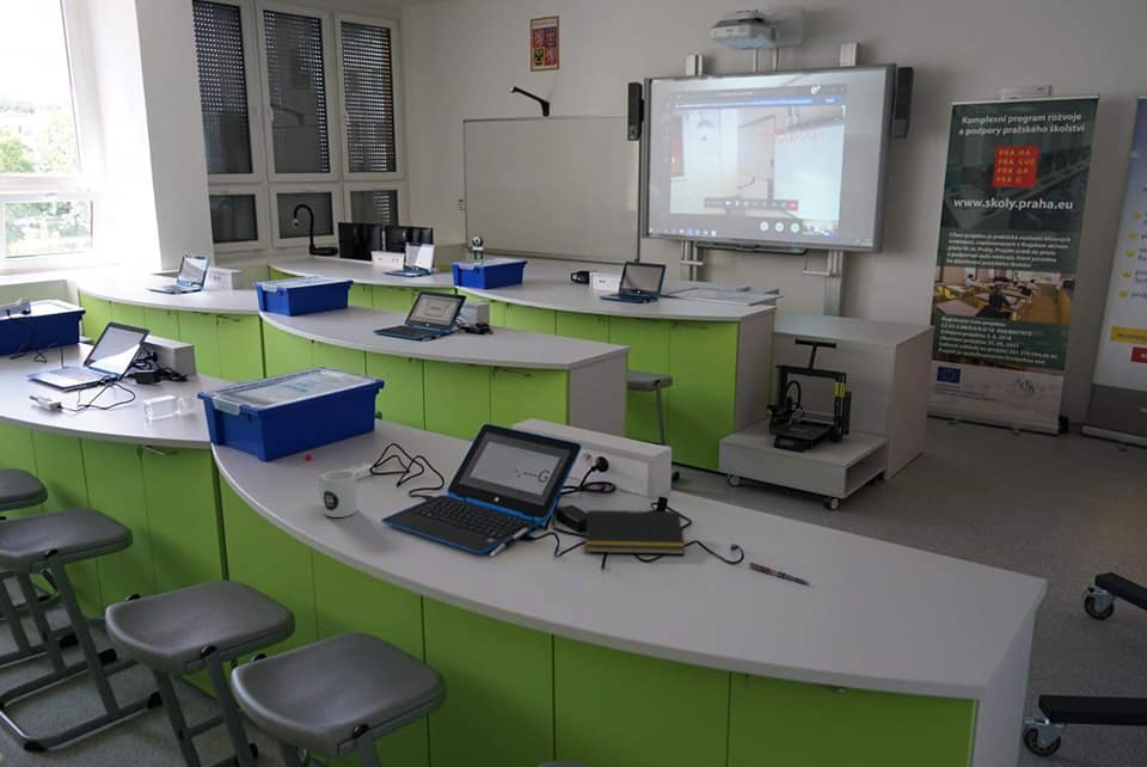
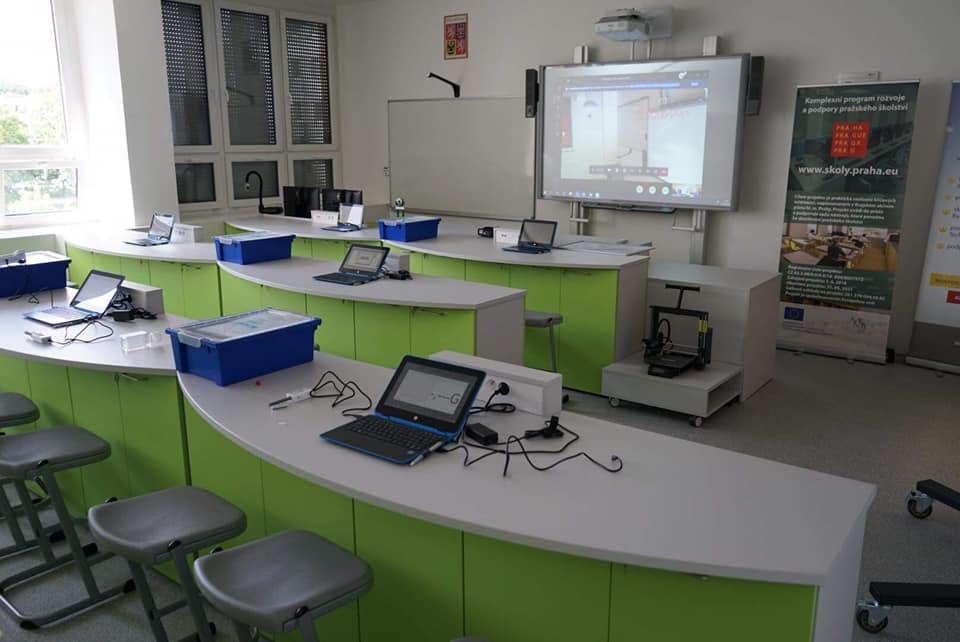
- notepad [583,509,686,556]
- pen [748,562,810,585]
- mug [318,470,358,519]
